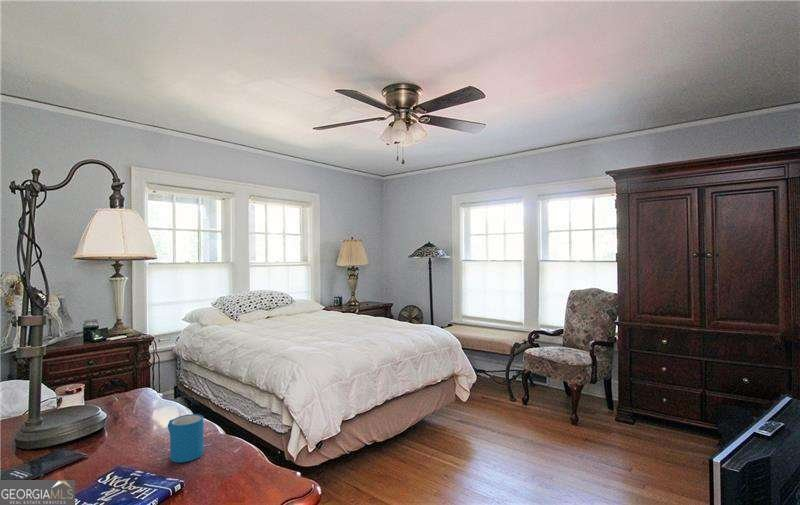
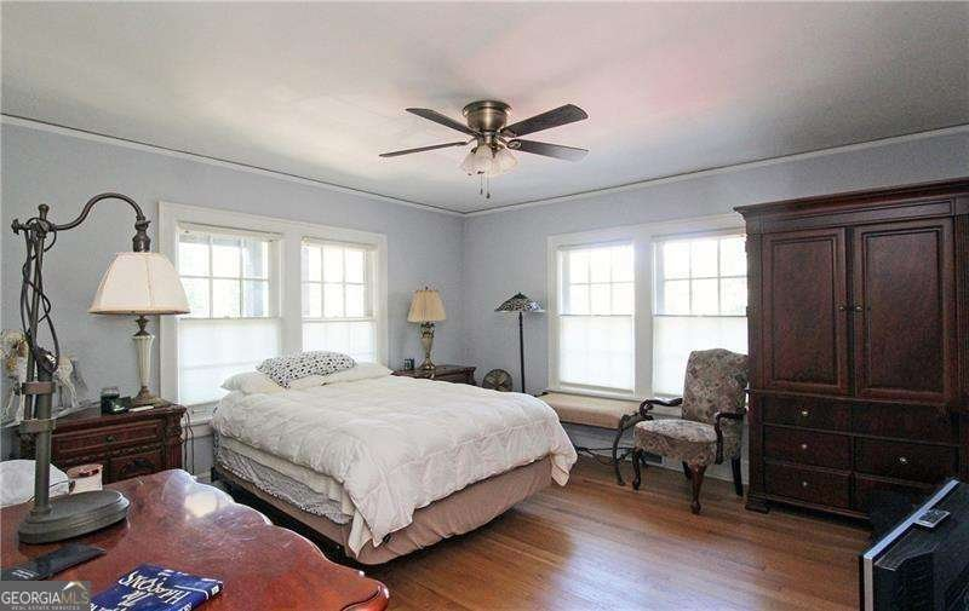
- mug [167,413,205,464]
